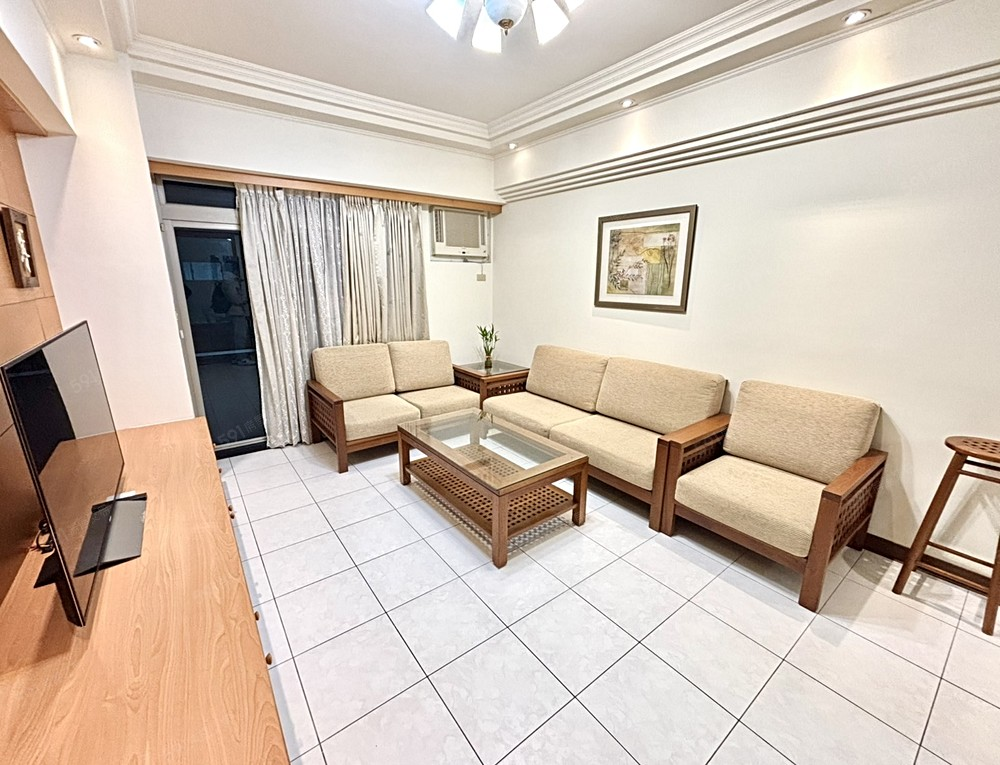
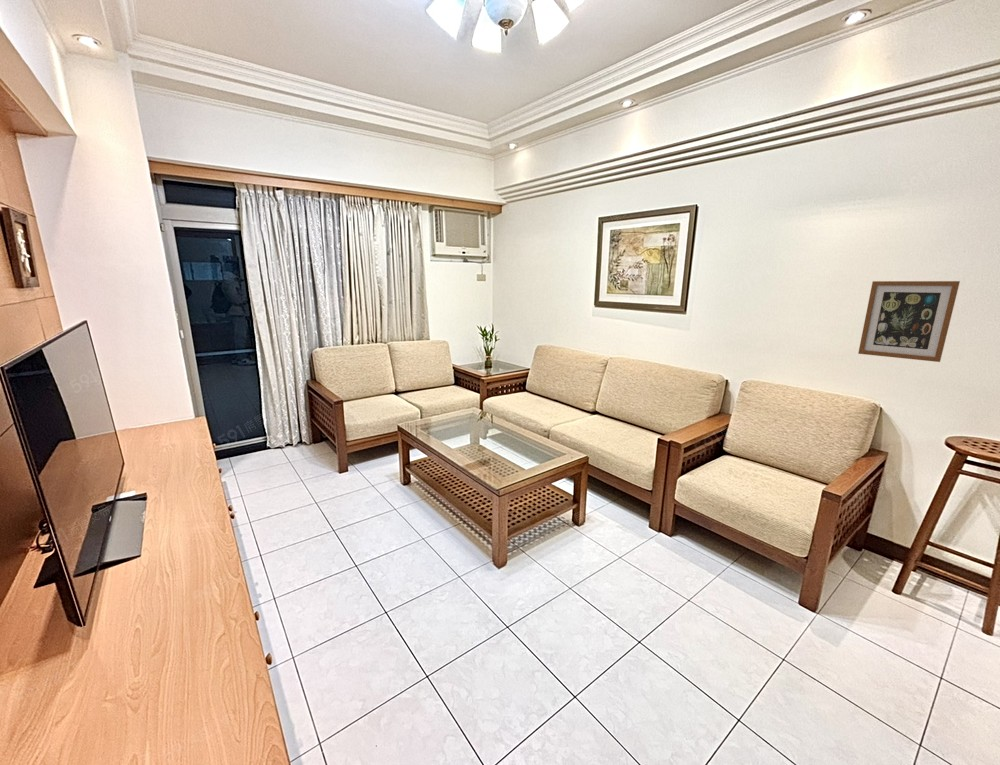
+ wall art [857,280,961,363]
